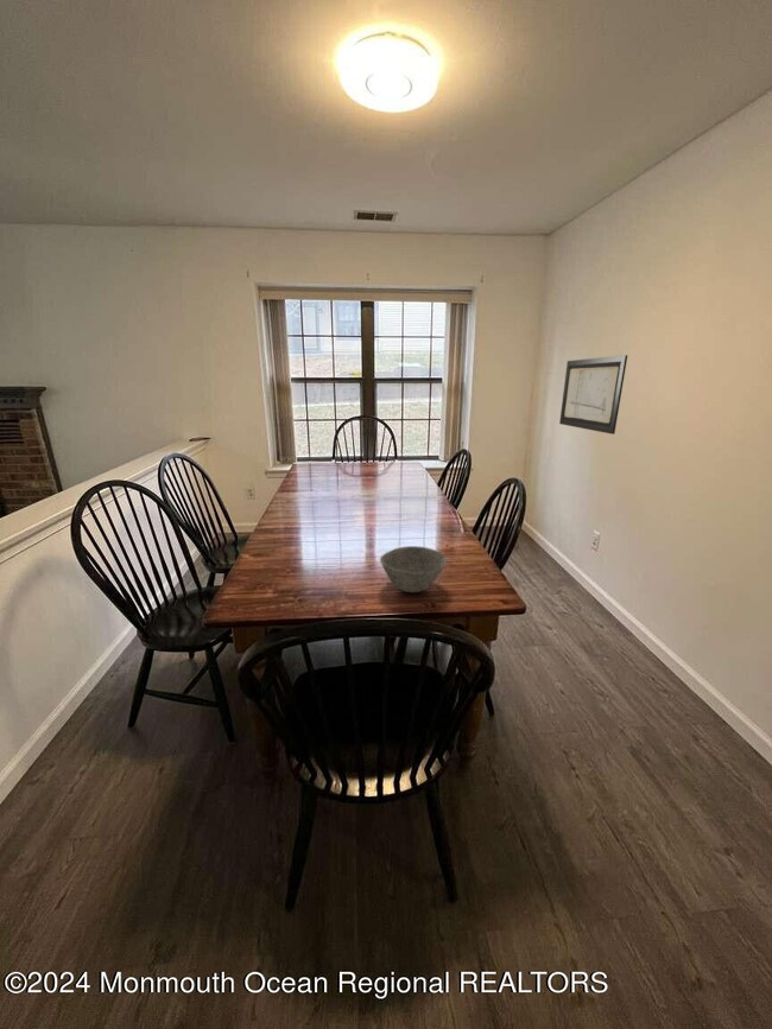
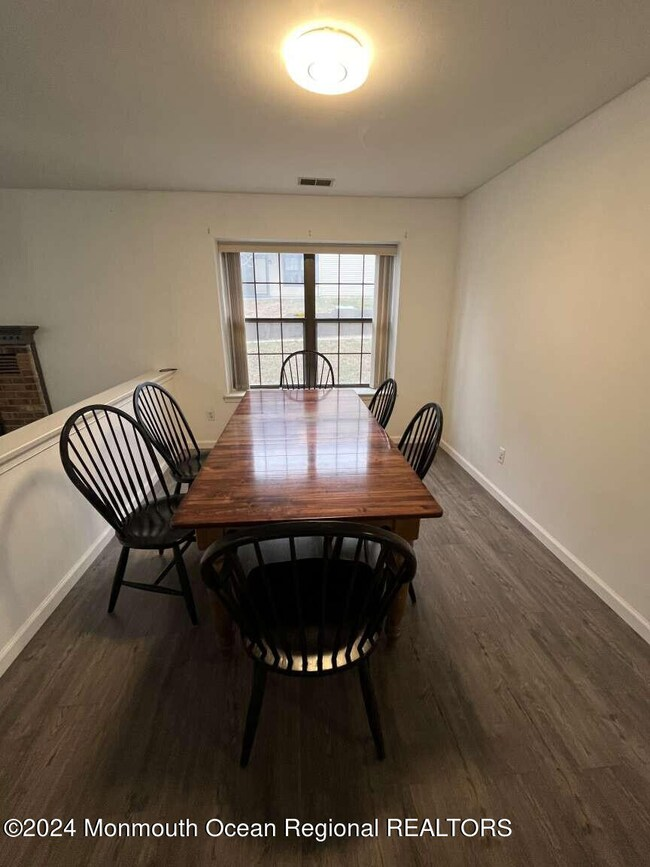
- wall art [558,354,628,436]
- bowl [379,545,448,593]
